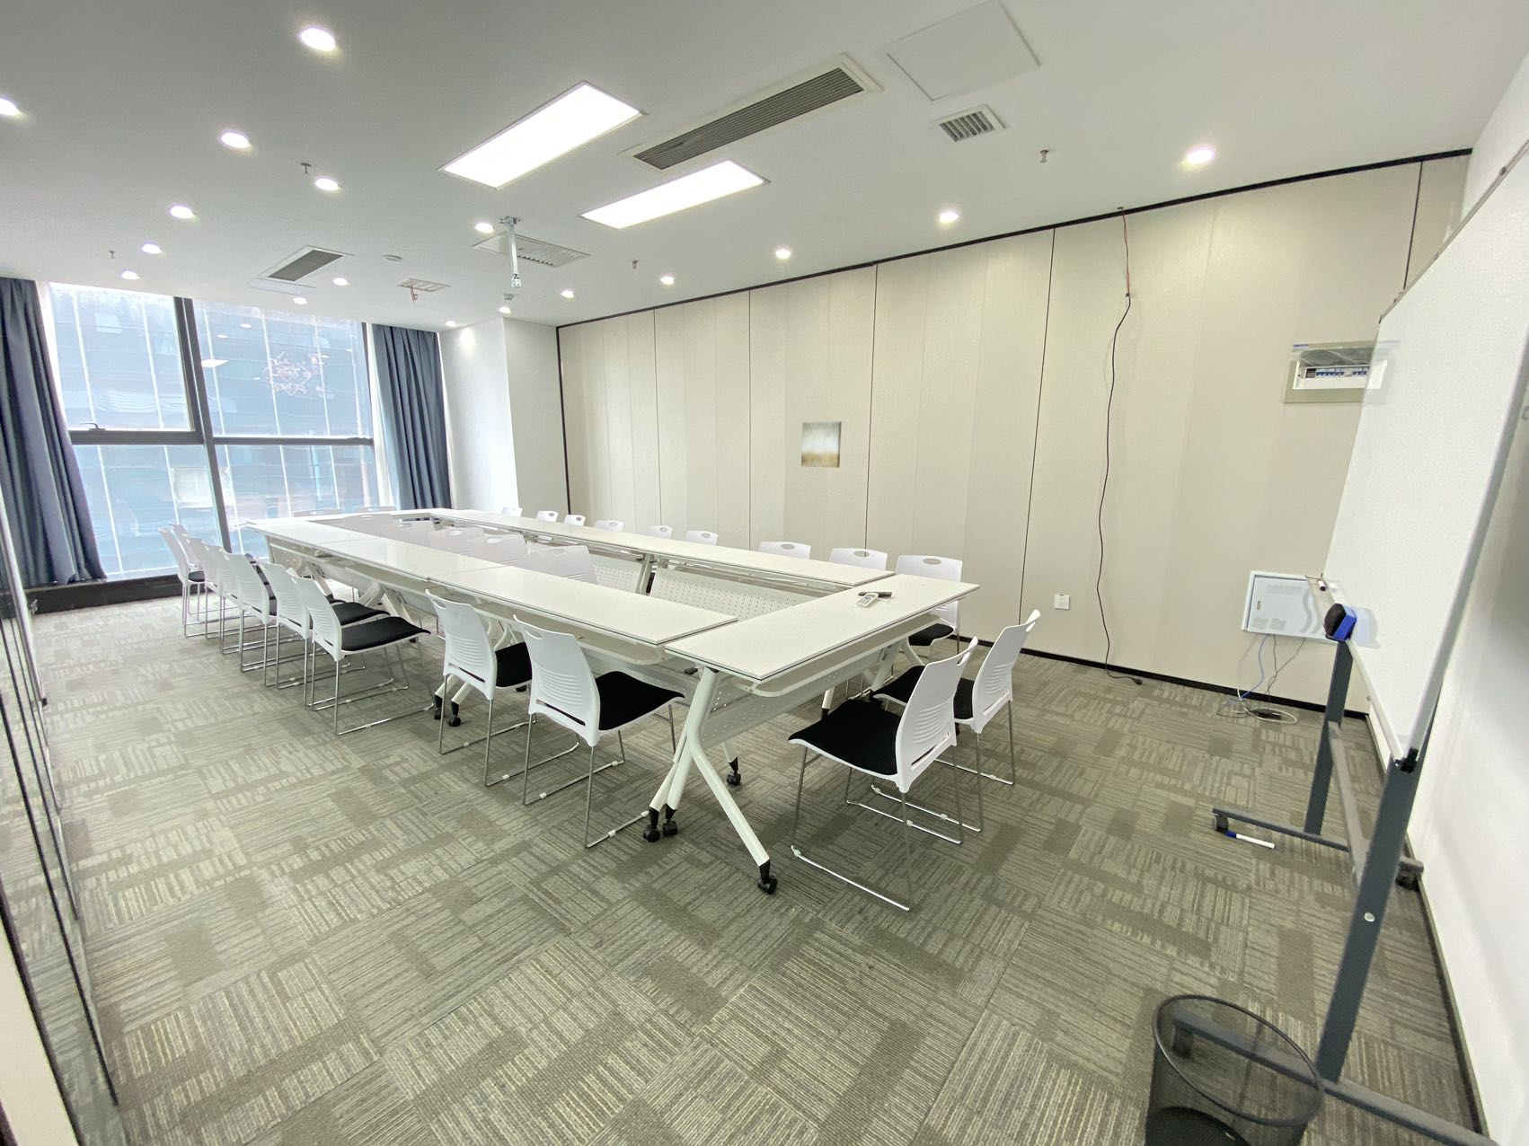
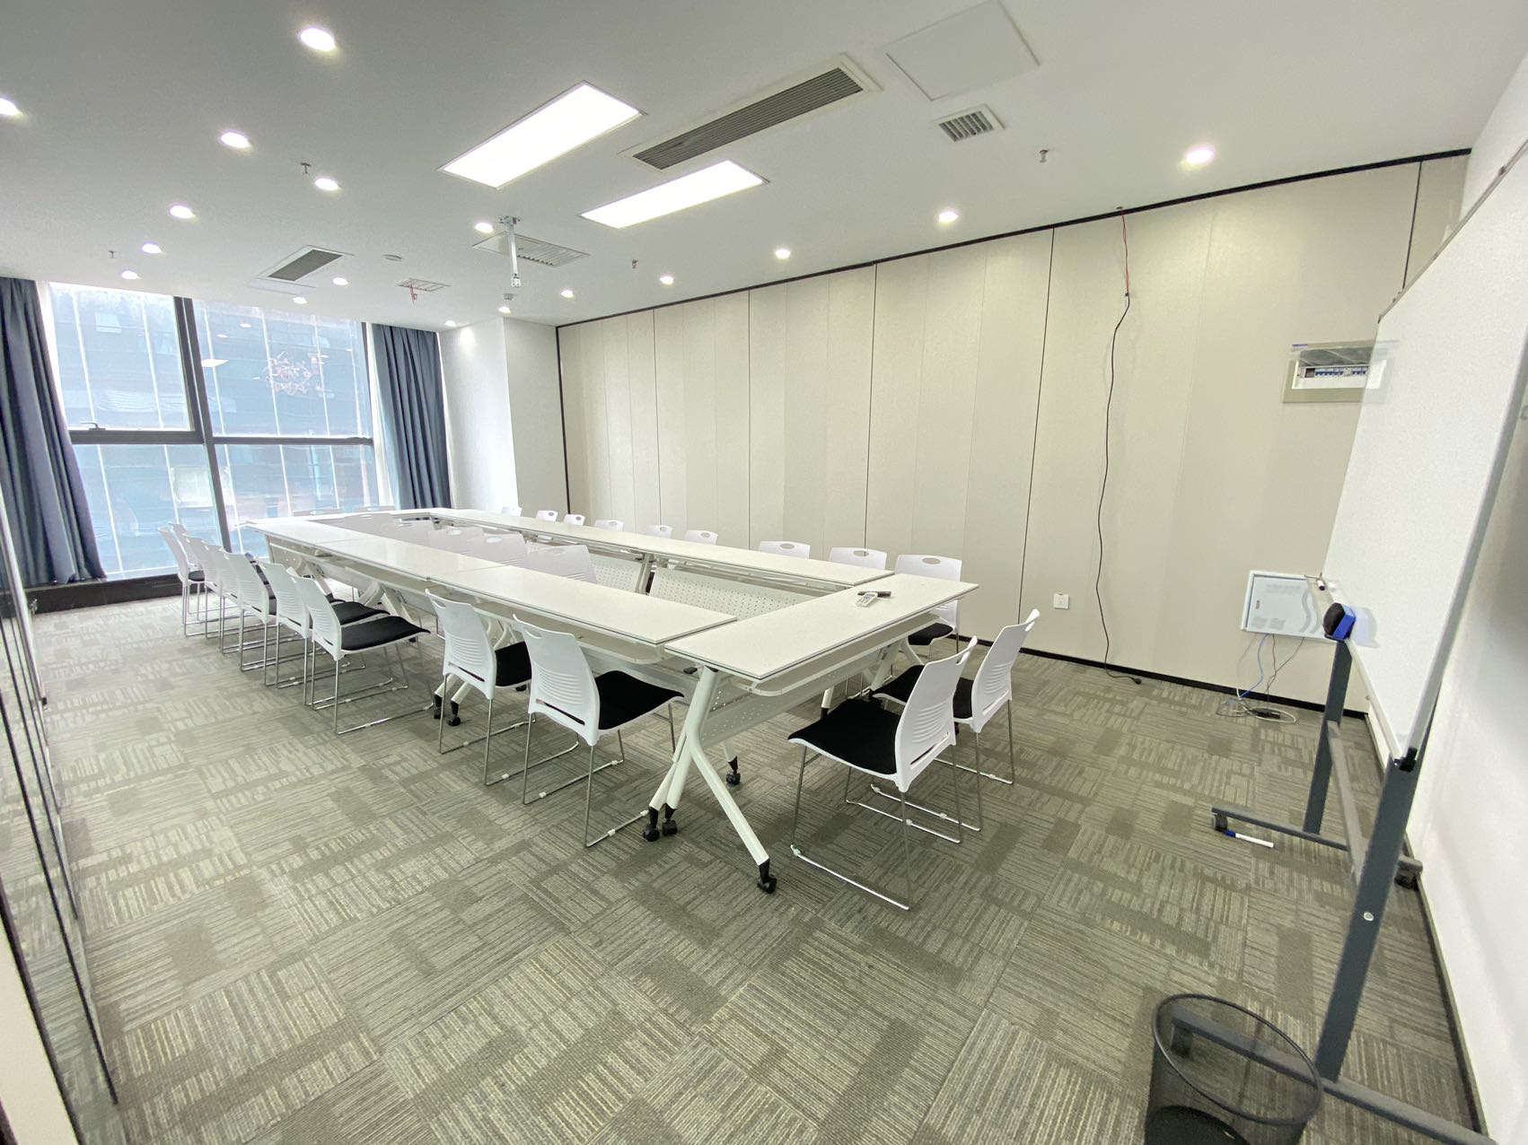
- wall art [801,420,843,468]
